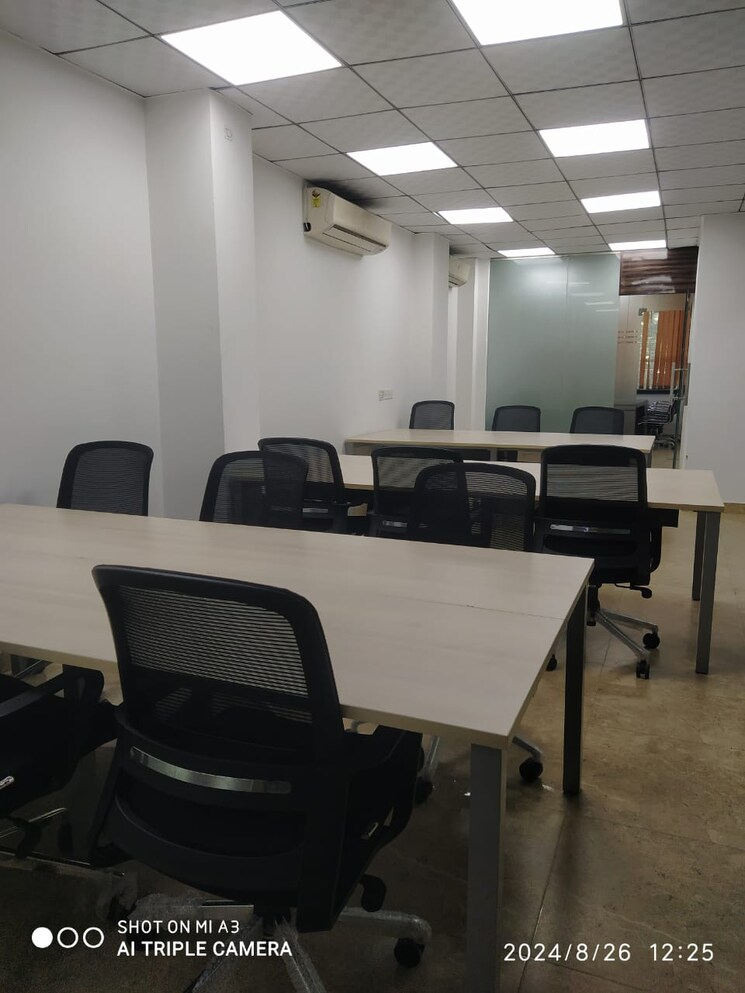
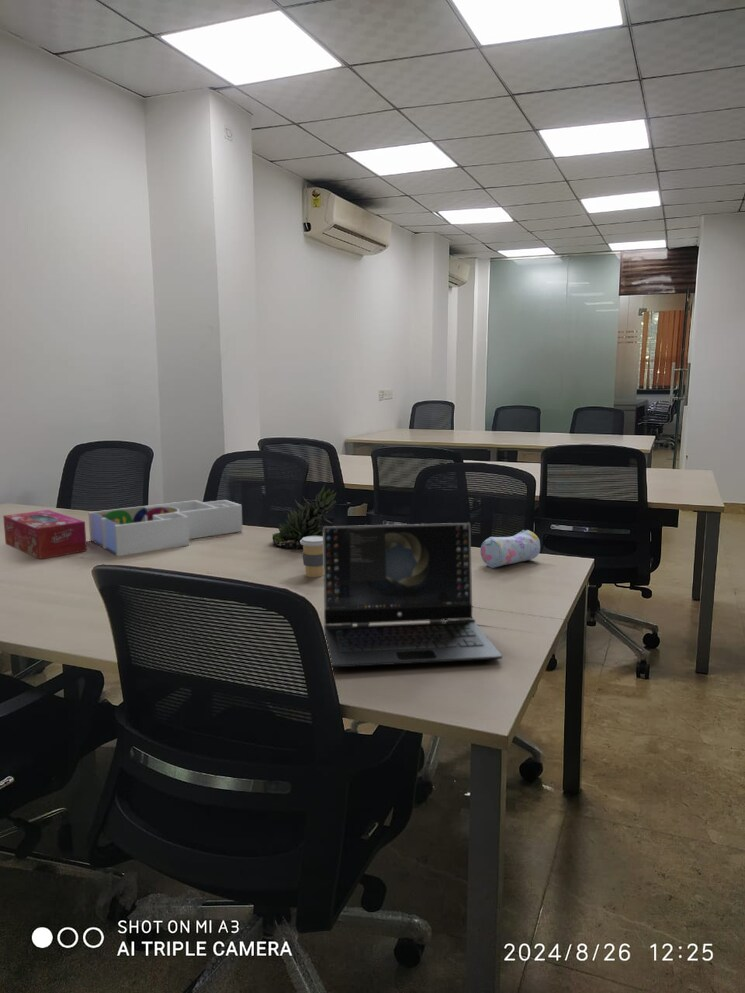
+ coffee cup [300,536,324,578]
+ pencil case [479,529,541,569]
+ laptop [322,522,503,668]
+ desk organizer [87,499,243,557]
+ succulent plant [271,486,337,551]
+ tissue box [2,509,88,560]
